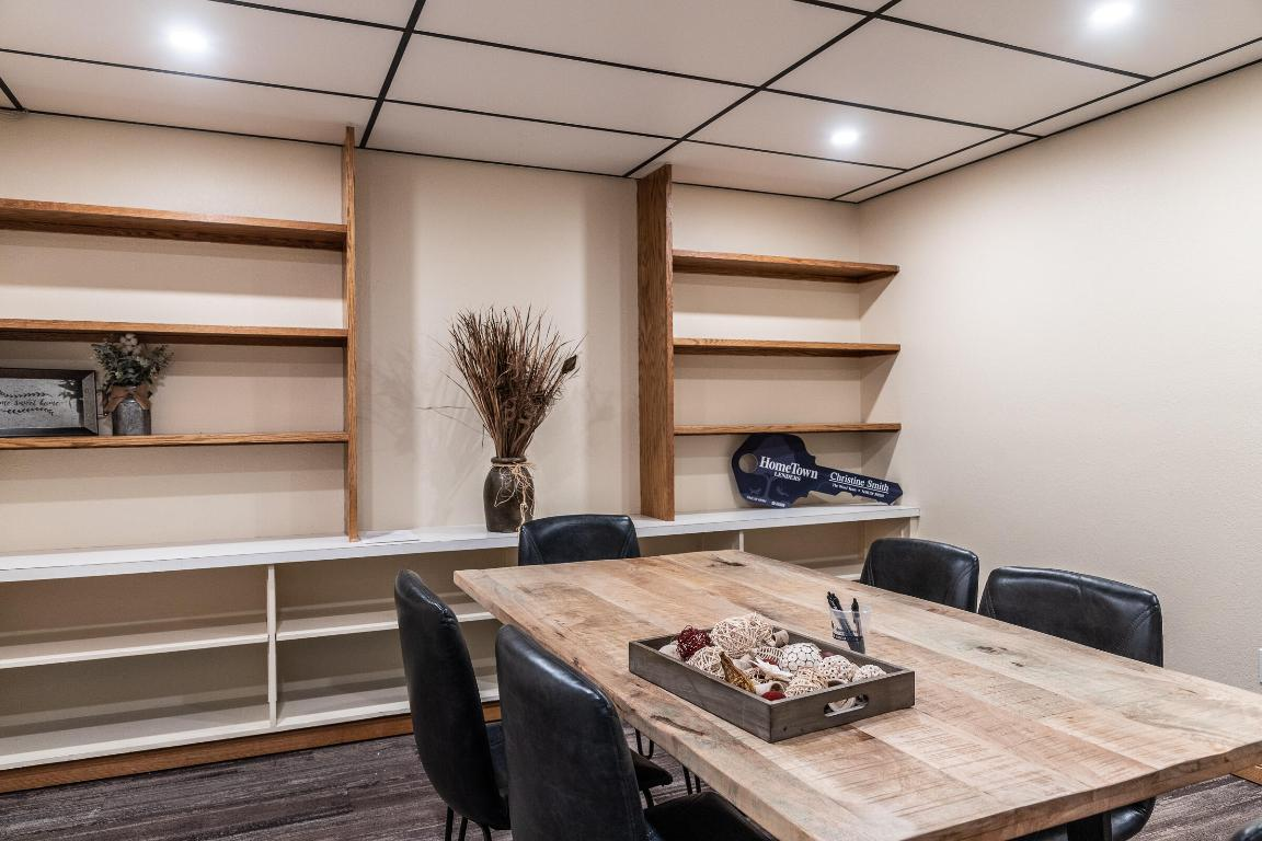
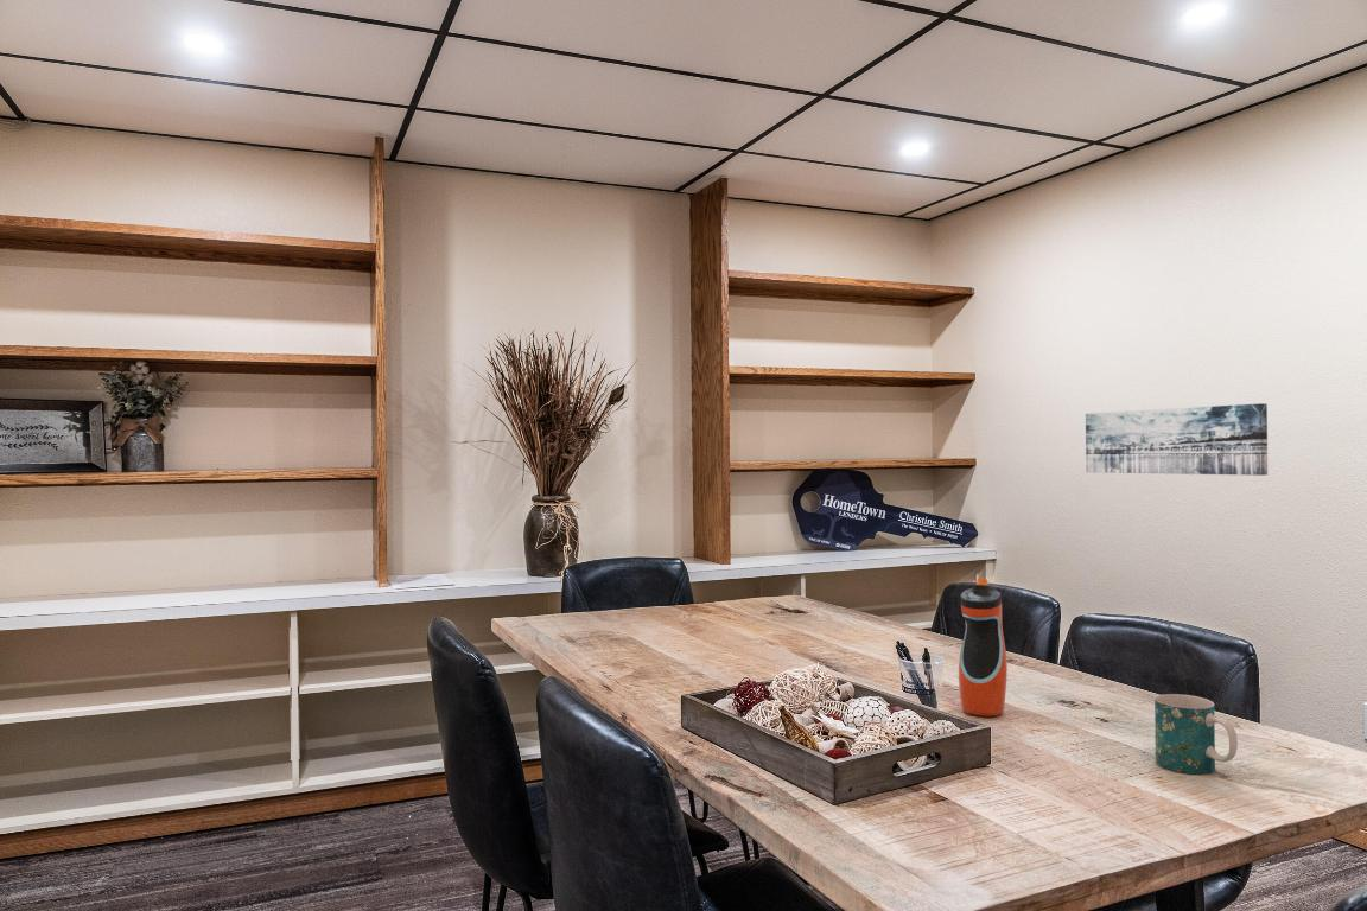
+ mug [1153,693,1239,775]
+ wall art [1085,402,1269,477]
+ water bottle [958,578,1009,718]
